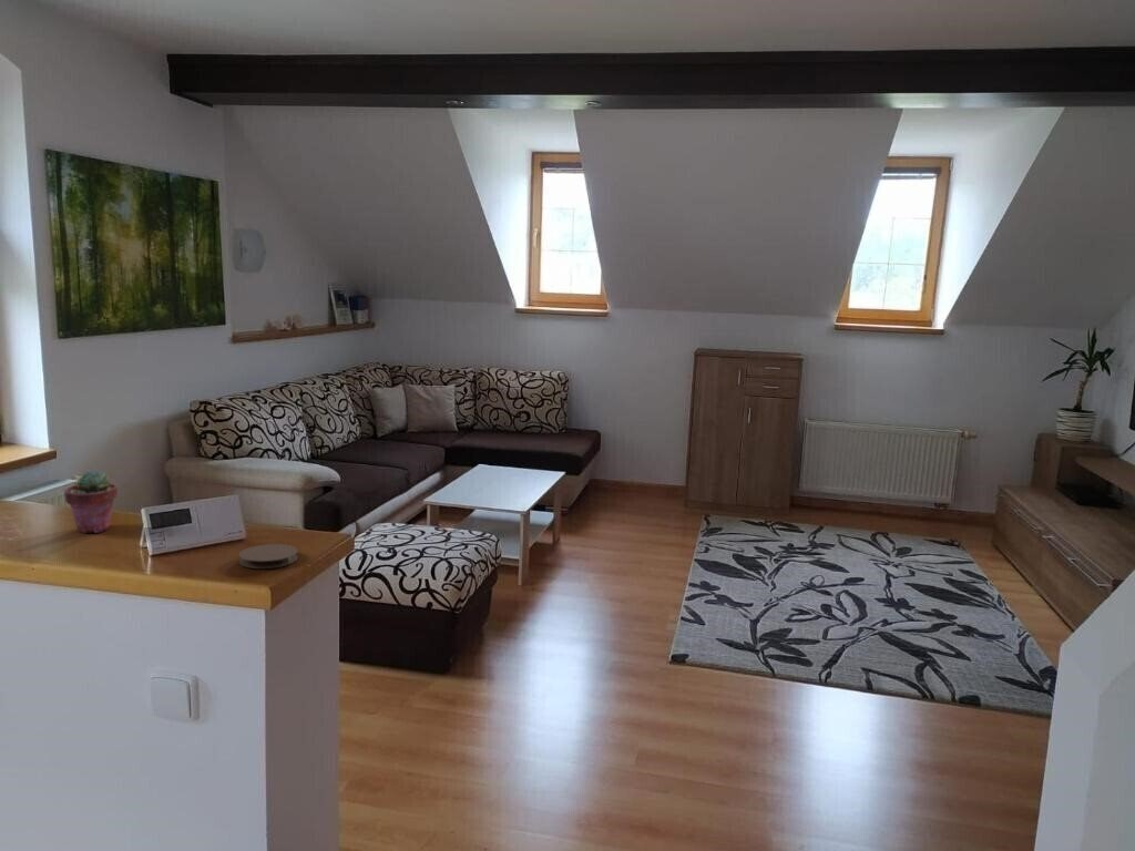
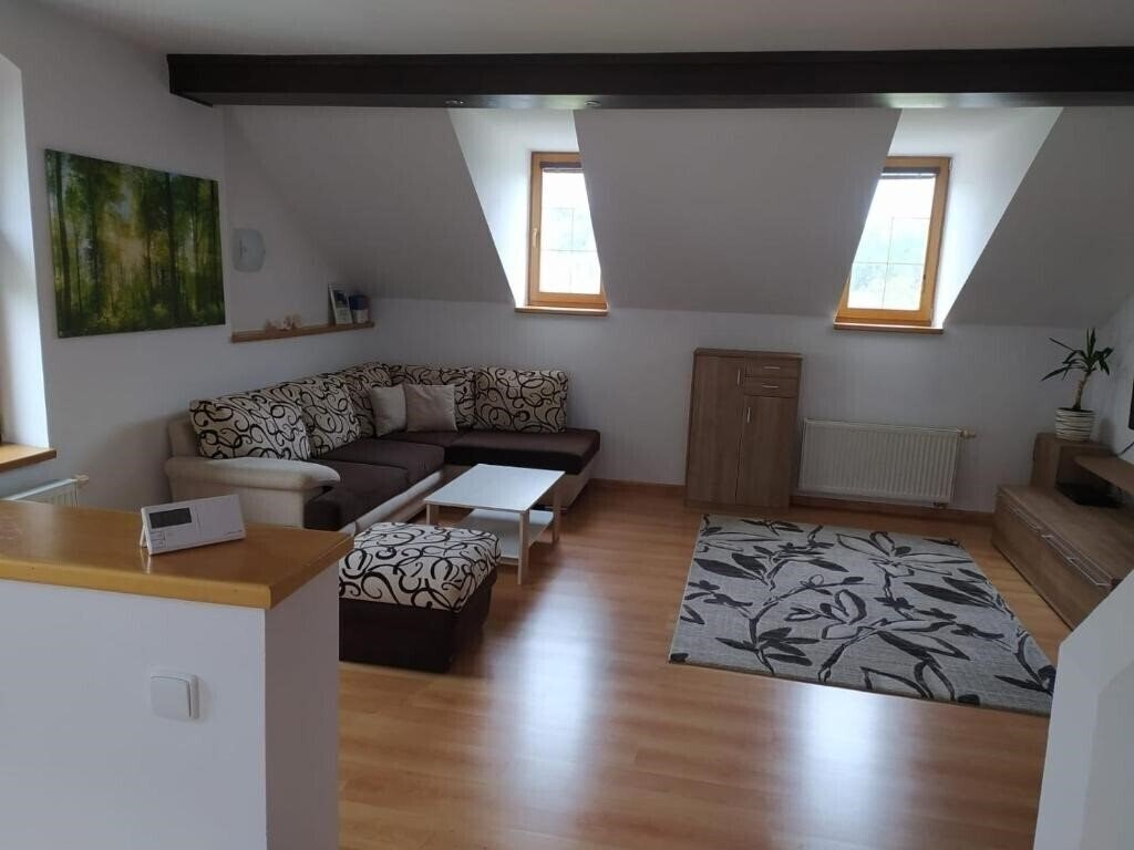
- potted succulent [63,469,119,534]
- coaster [238,543,299,570]
